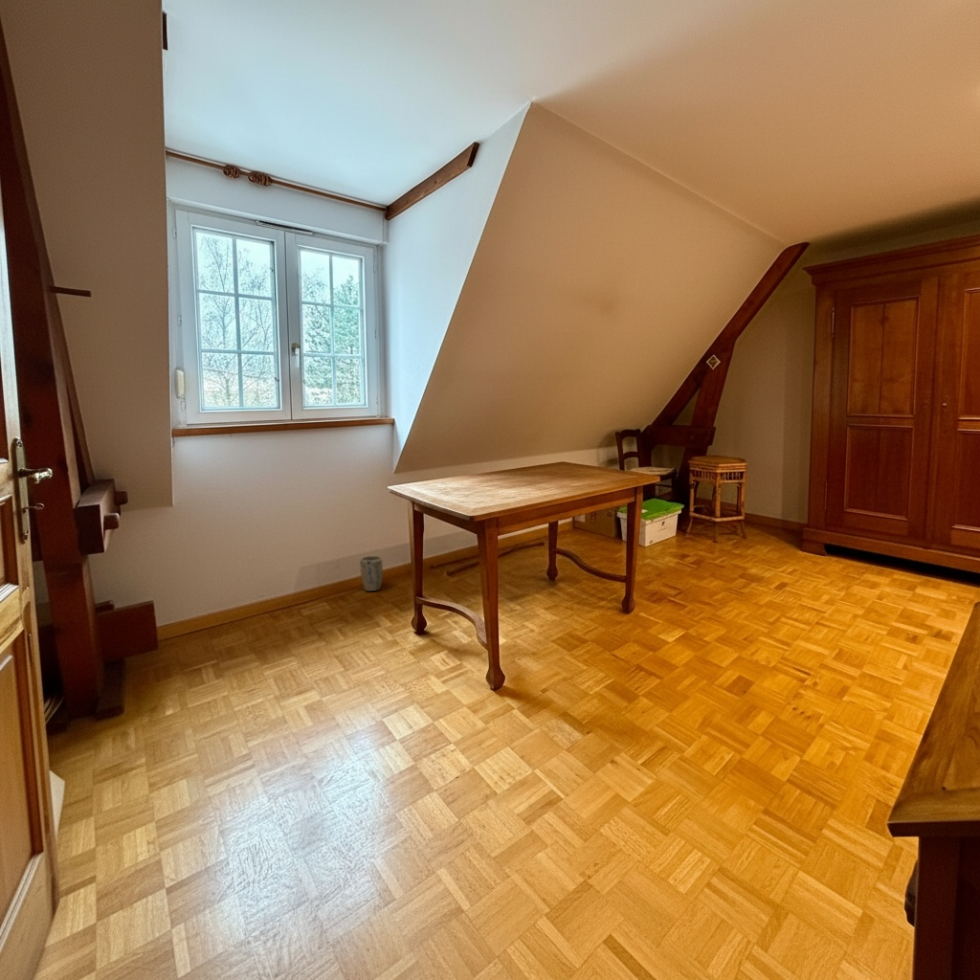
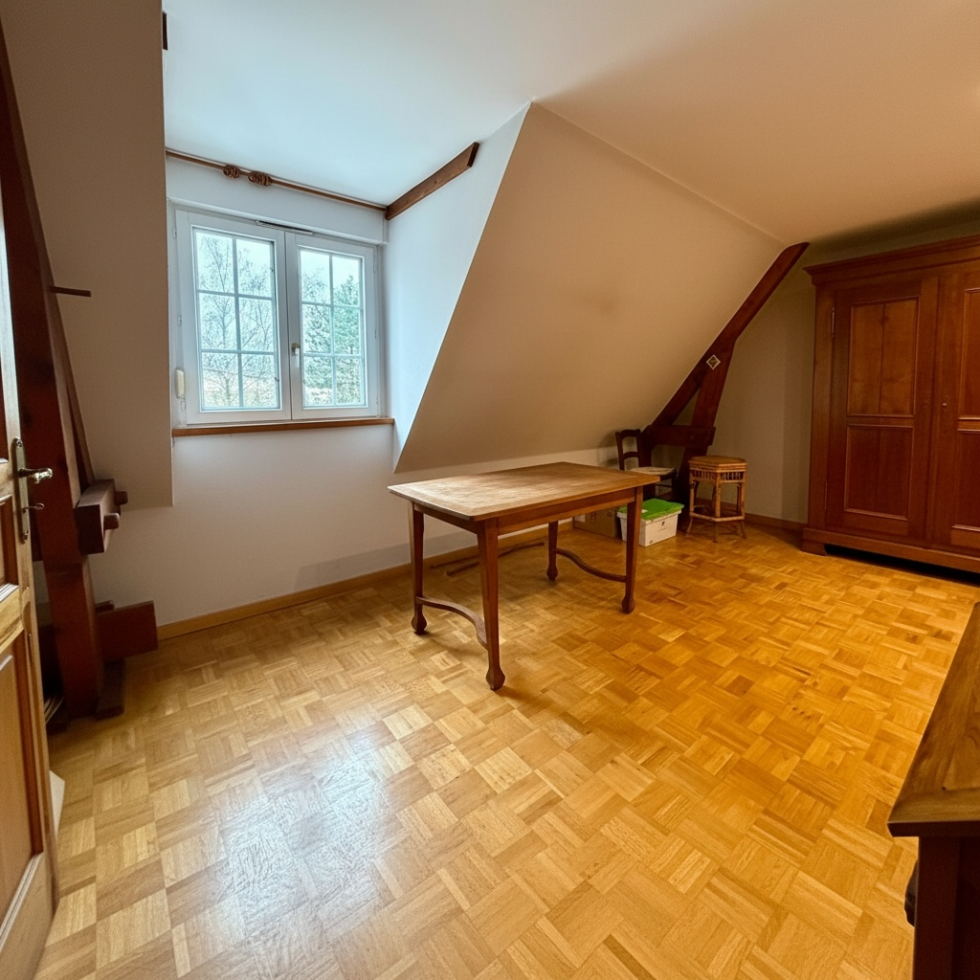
- plant pot [359,555,384,592]
